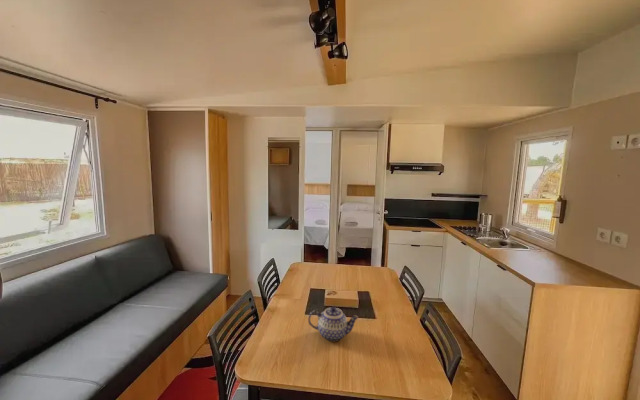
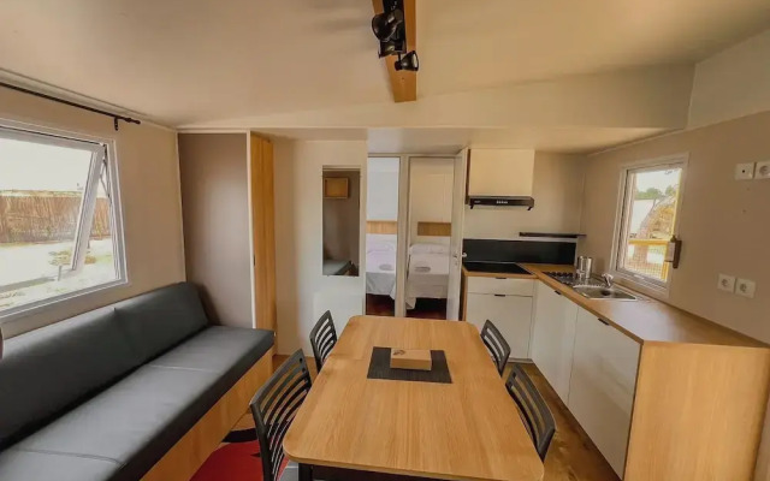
- teapot [307,306,359,342]
